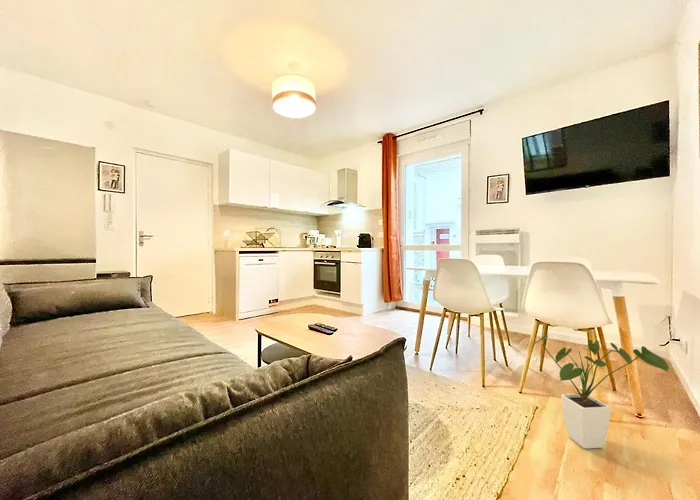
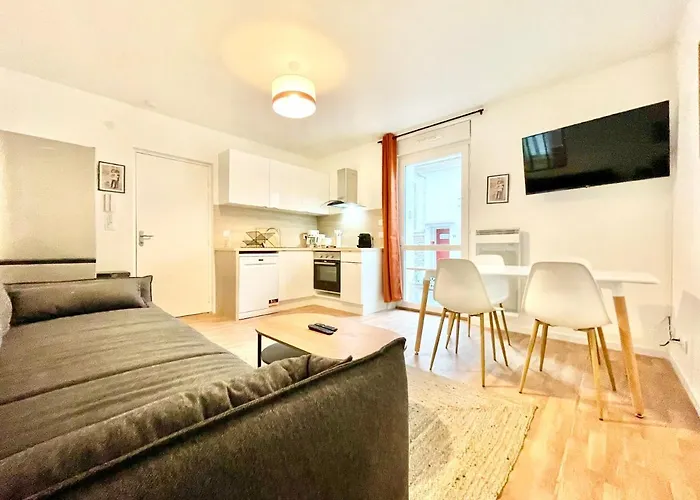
- house plant [531,334,670,450]
